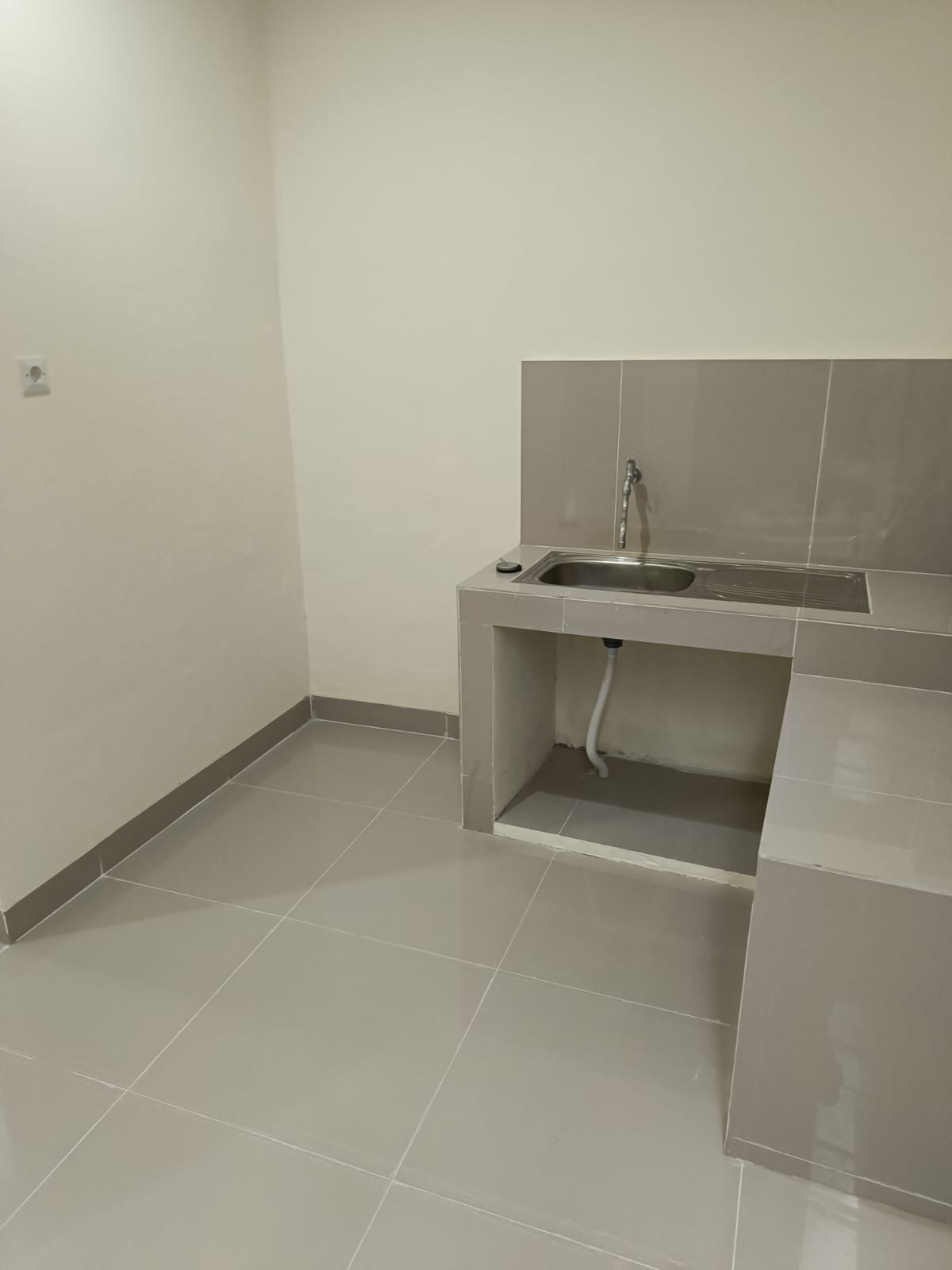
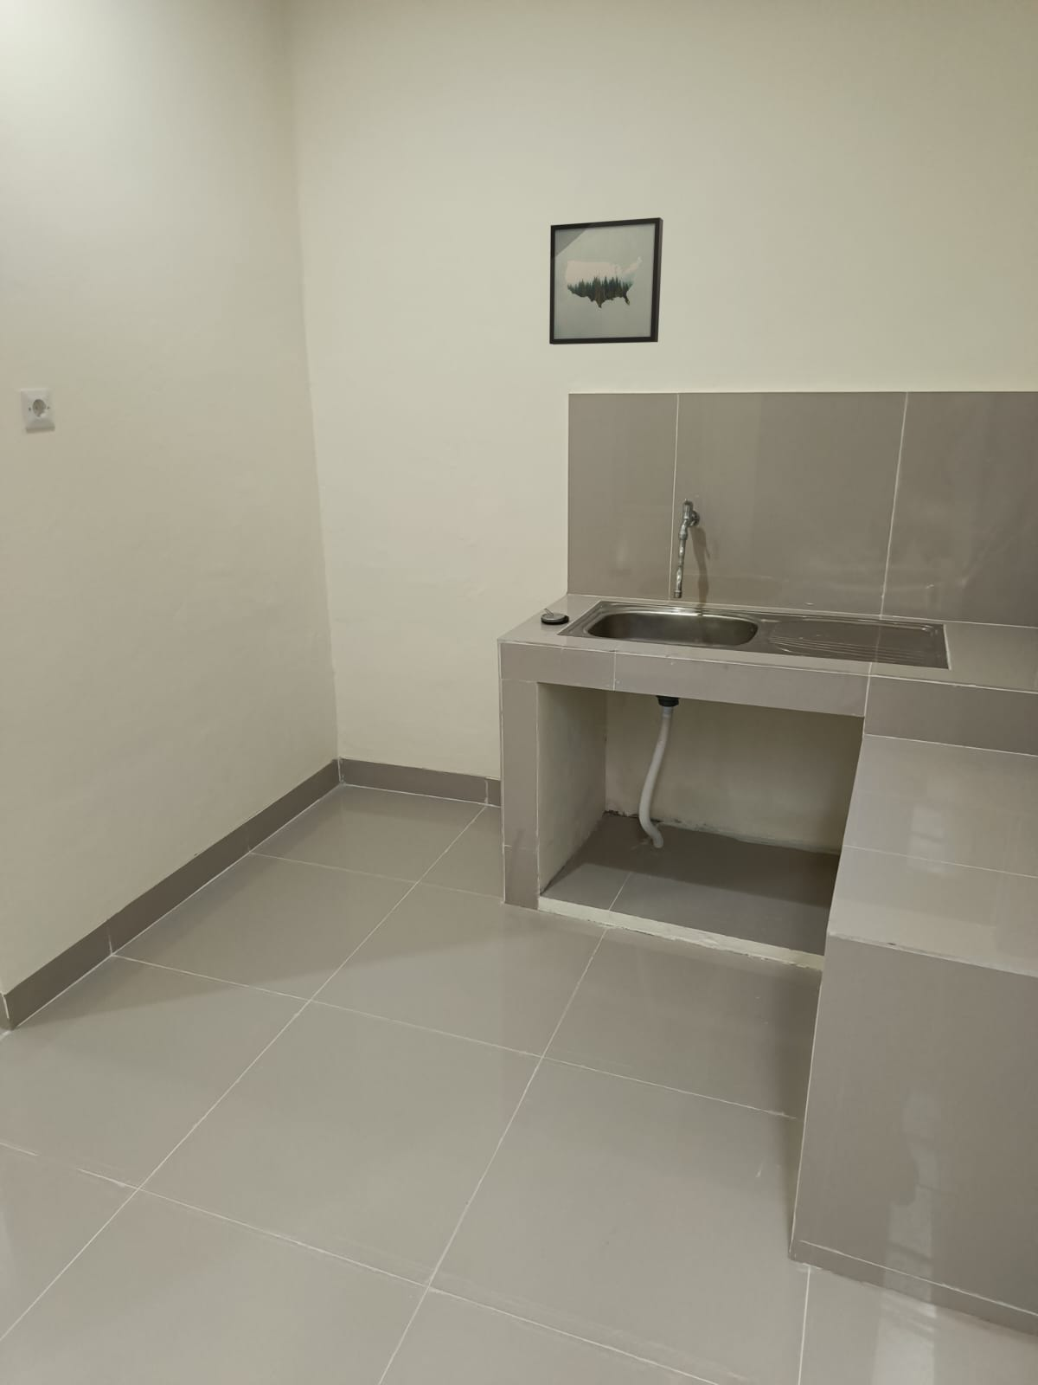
+ wall art [548,216,664,346]
